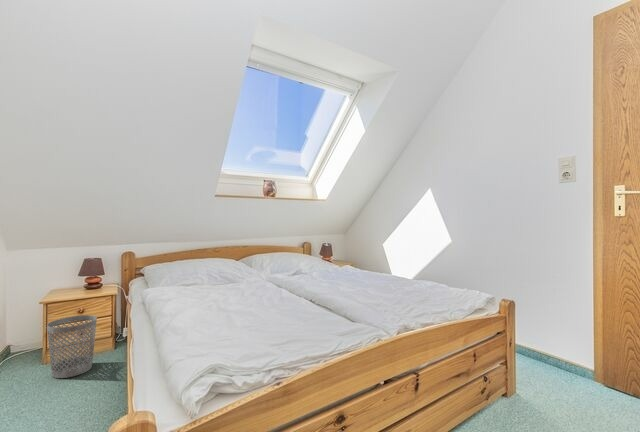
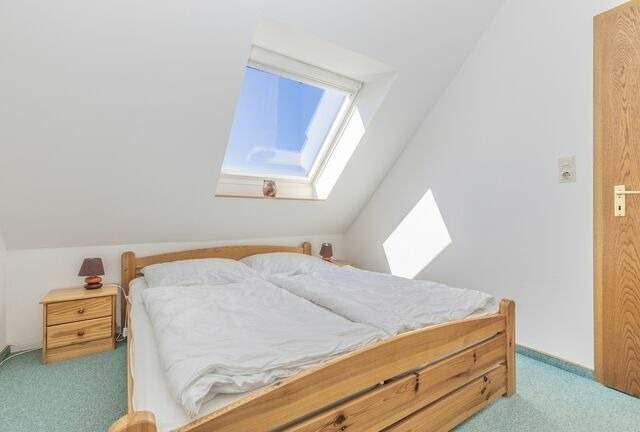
- wastebasket [46,314,98,379]
